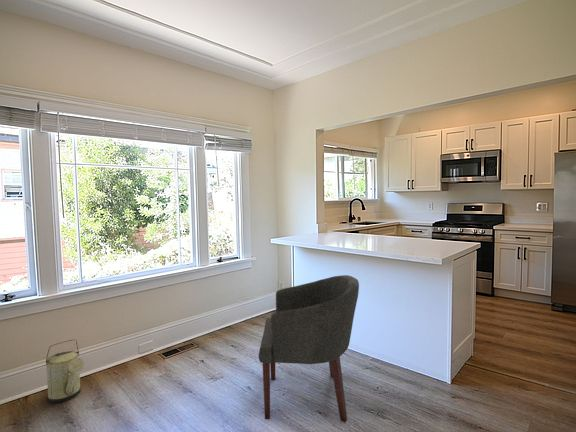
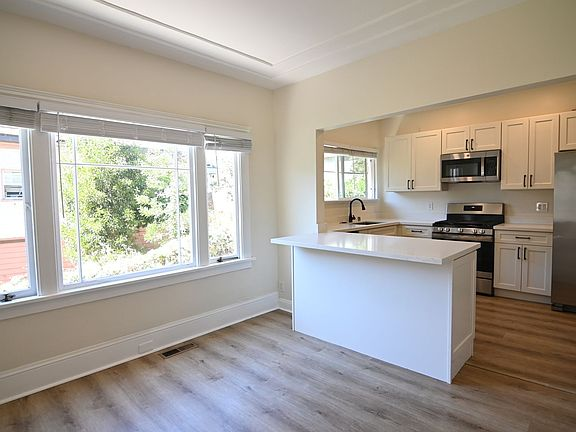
- chair [258,274,360,423]
- watering can [45,338,85,404]
